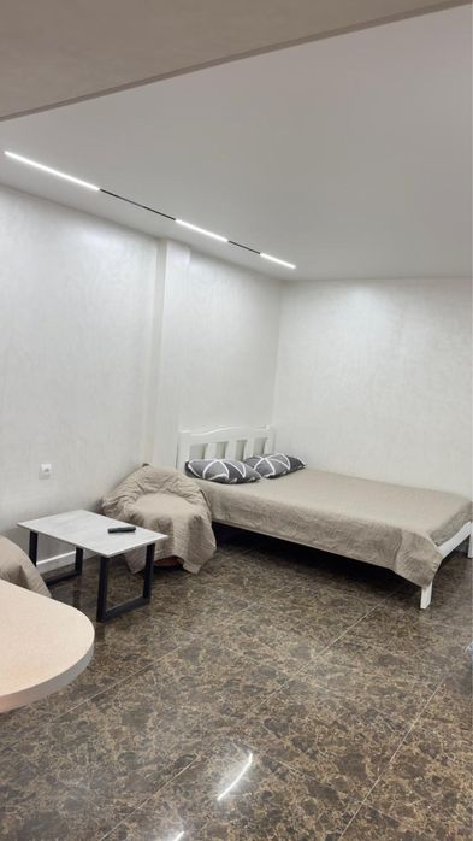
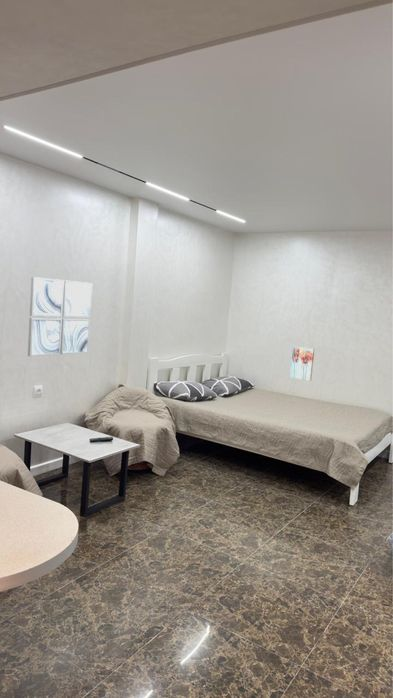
+ wall art [289,345,315,382]
+ wall art [27,276,93,357]
